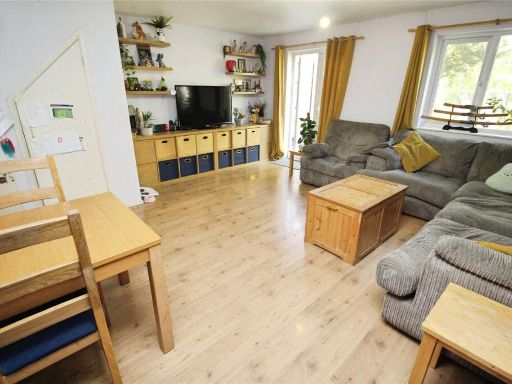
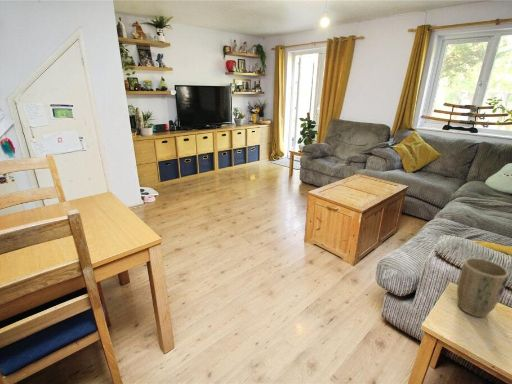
+ plant pot [456,257,510,318]
